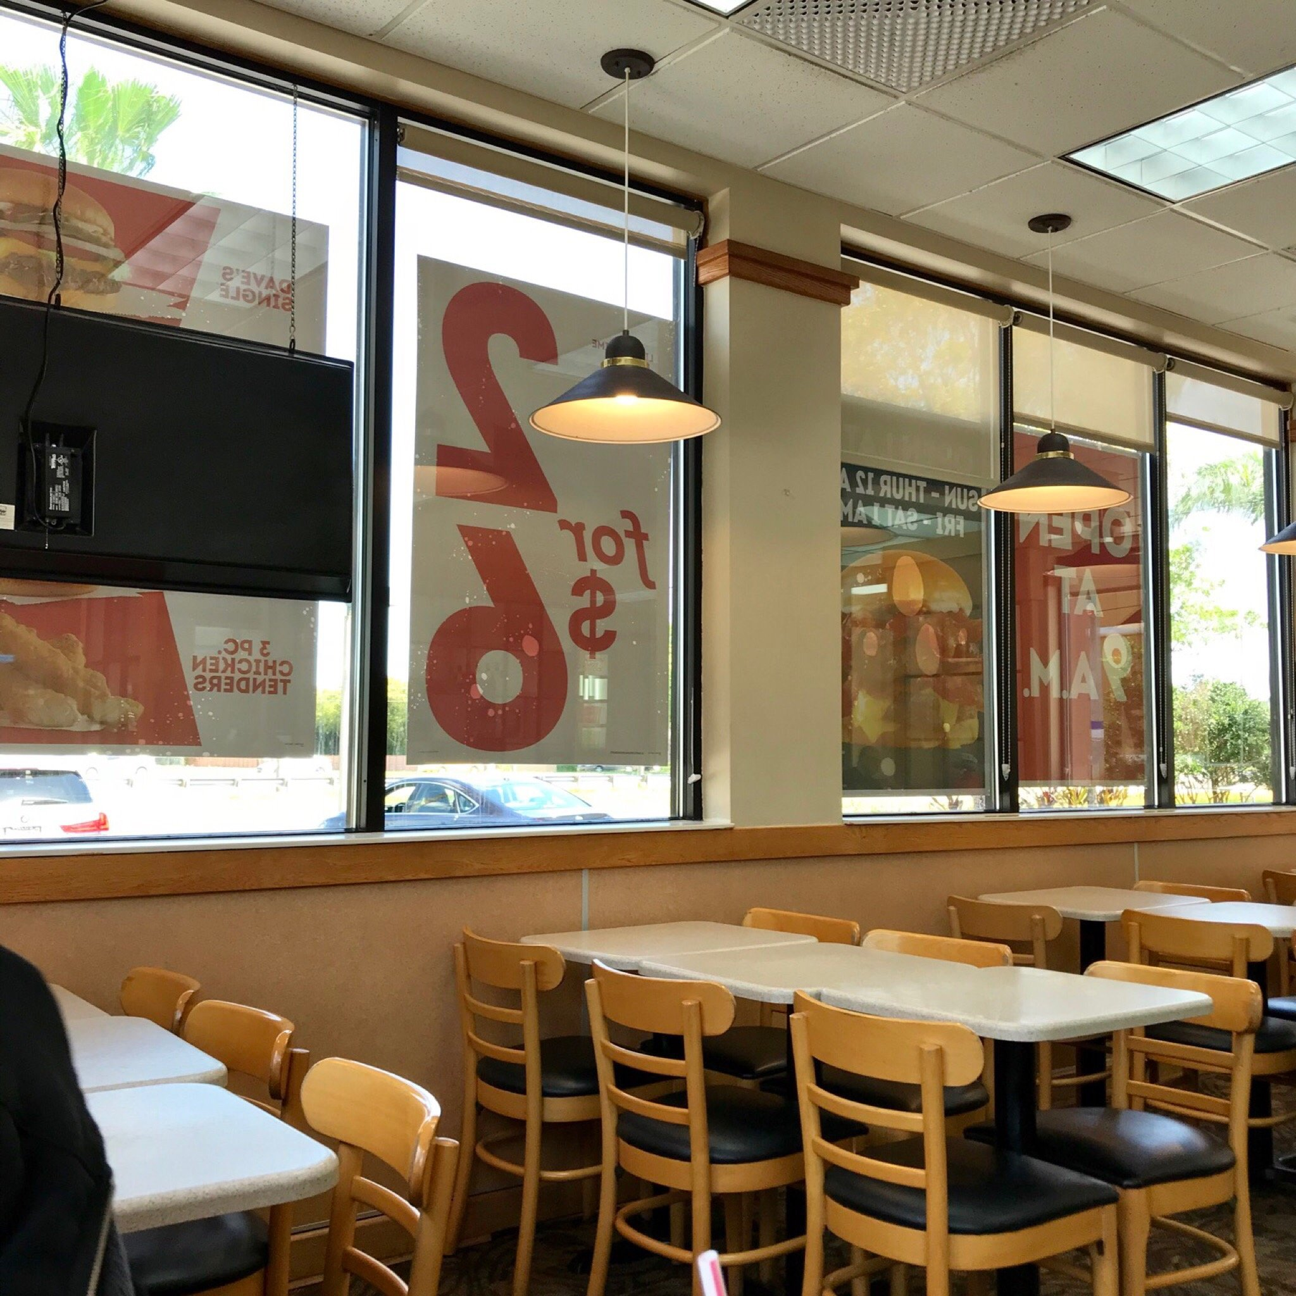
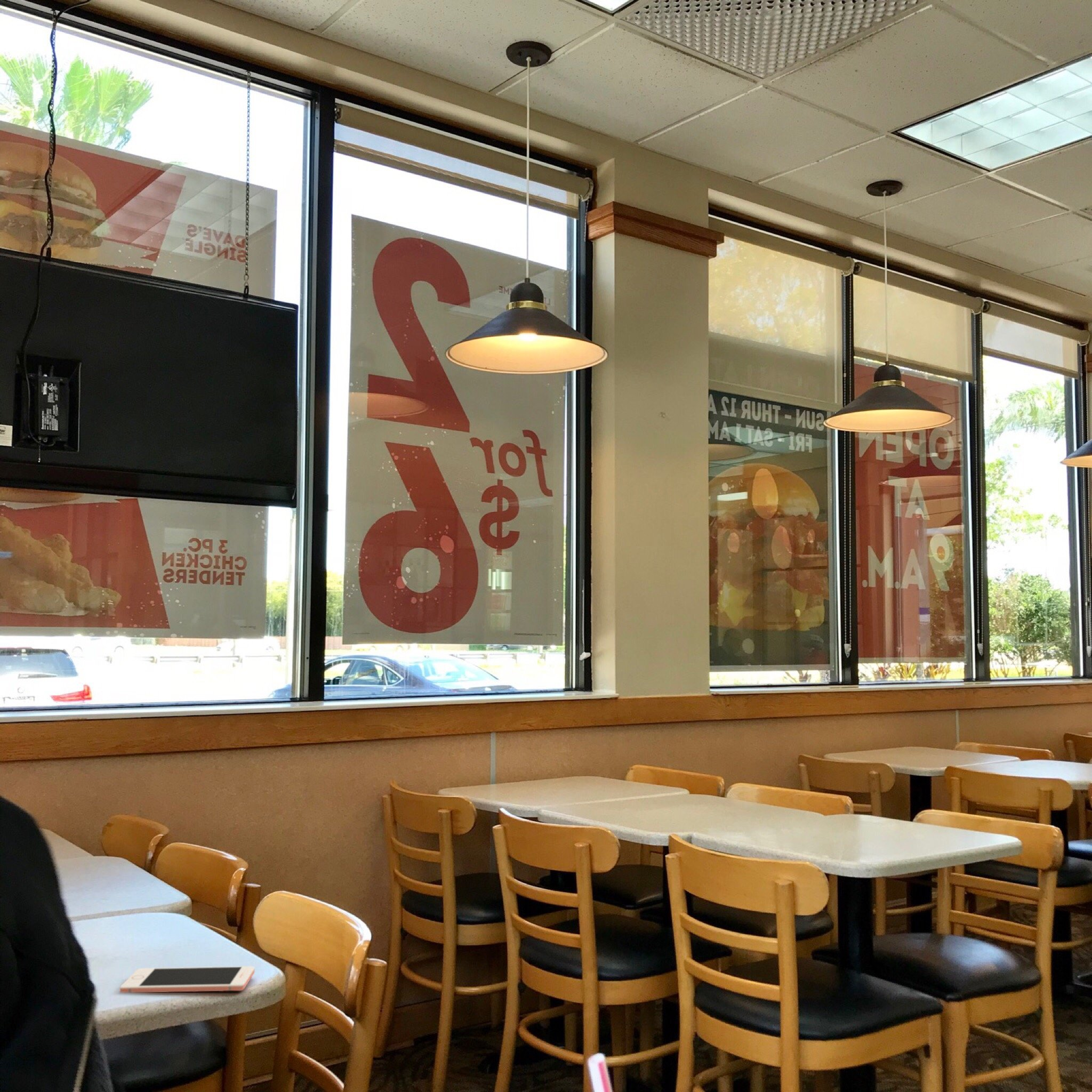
+ cell phone [119,966,255,993]
